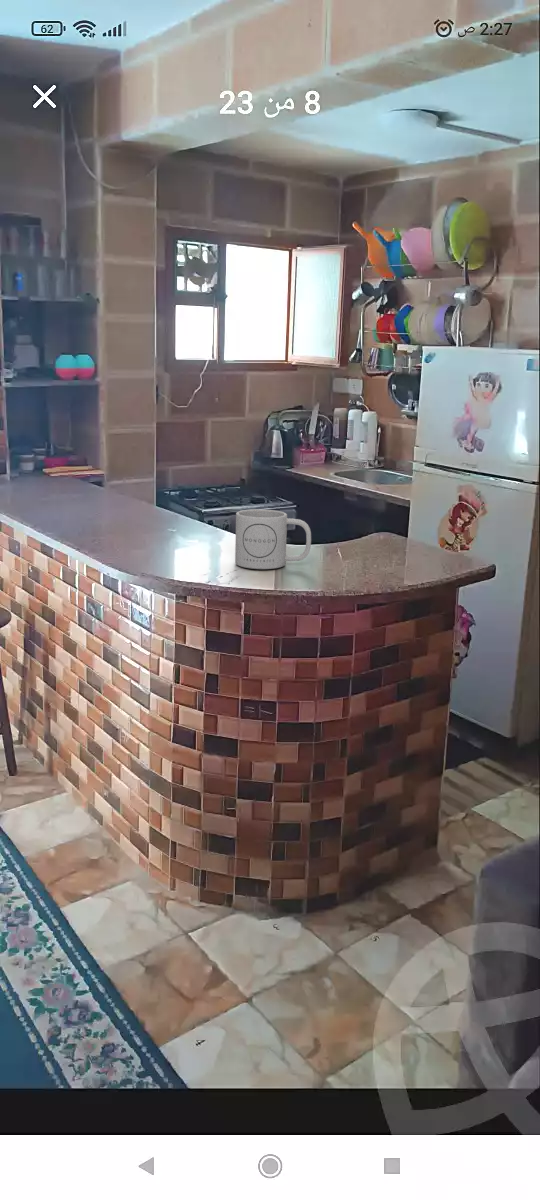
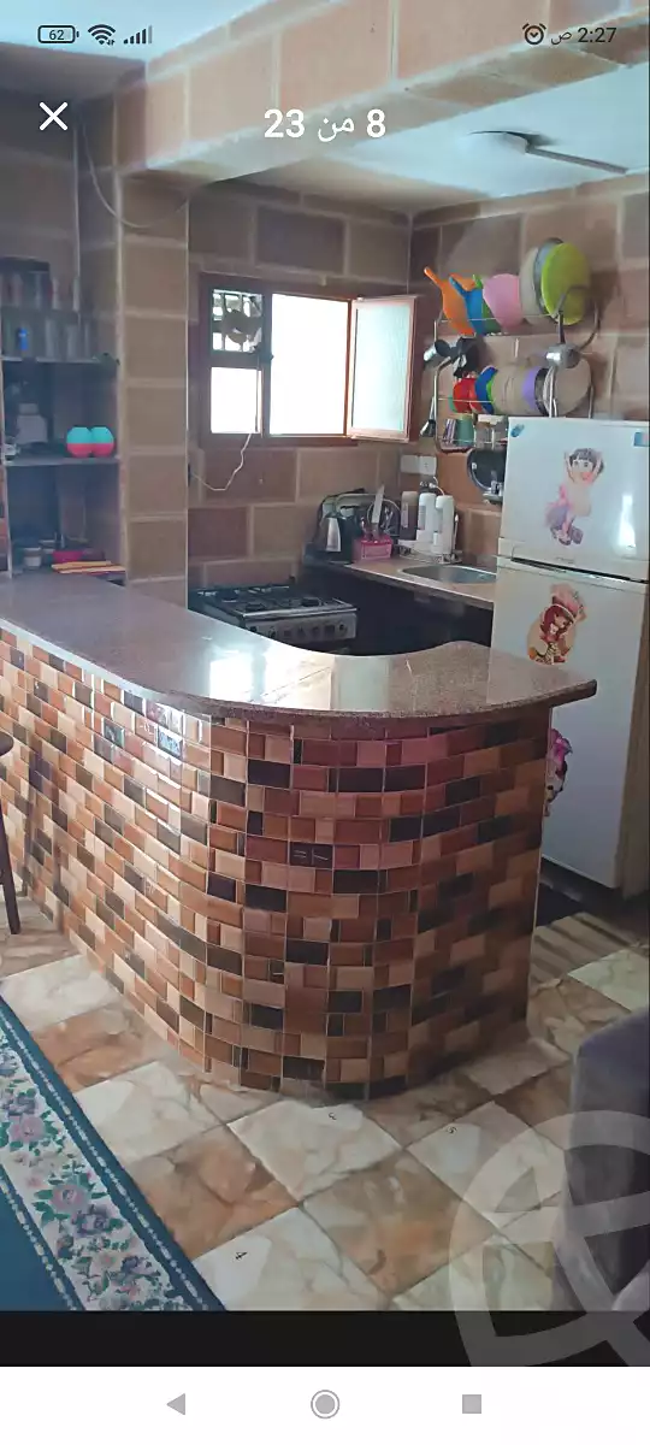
- mug [234,508,312,570]
